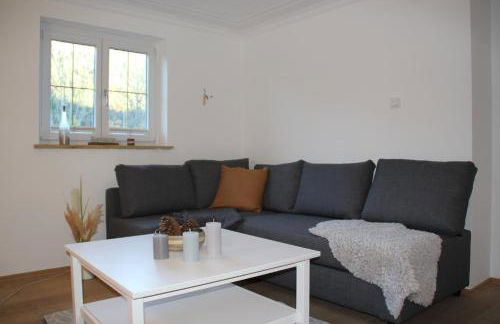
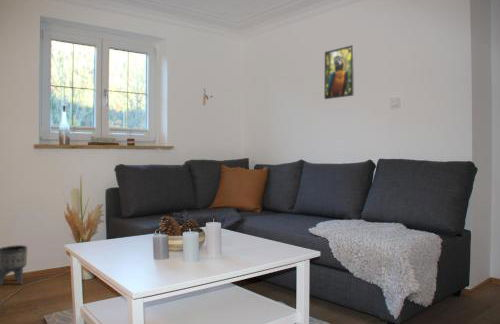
+ planter [0,244,28,286]
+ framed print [323,44,355,100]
